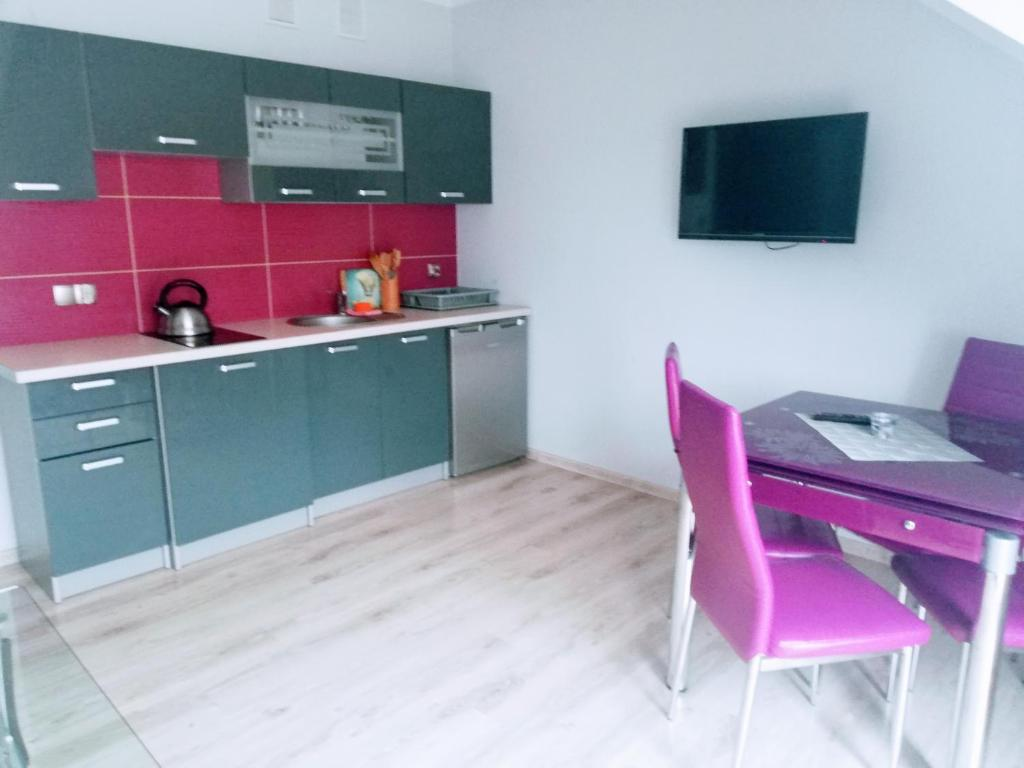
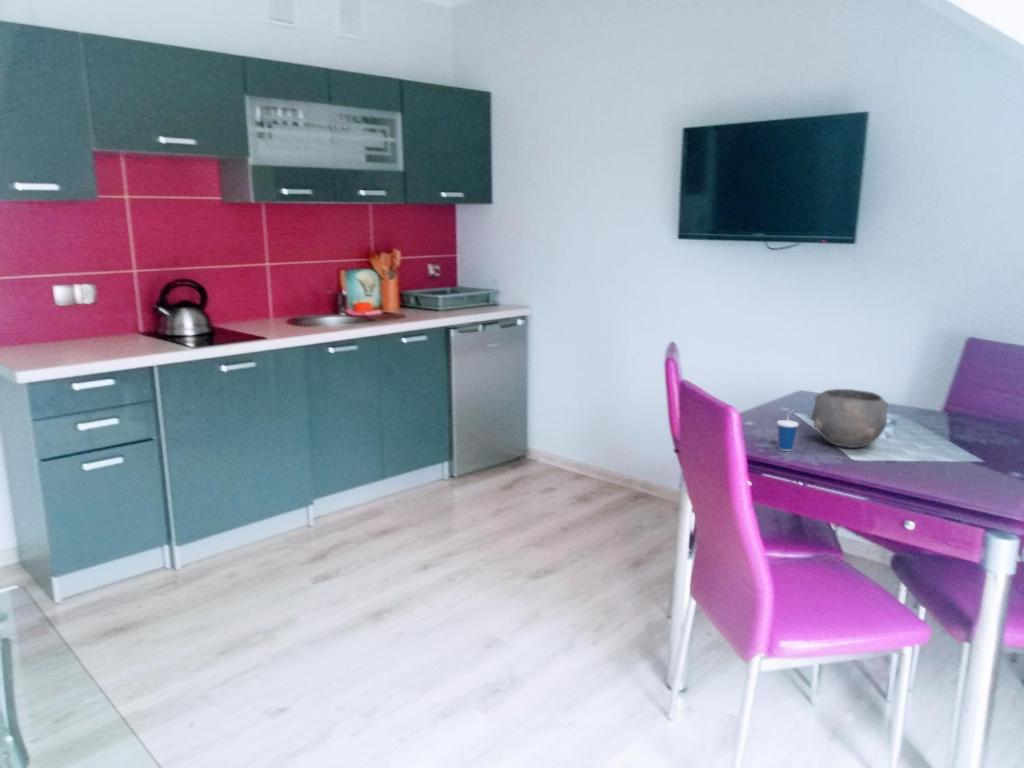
+ bowl [812,388,889,449]
+ cup [776,408,800,452]
